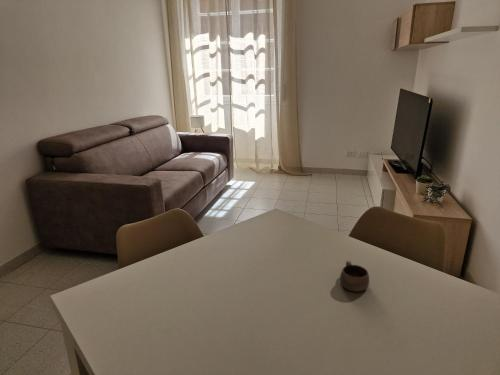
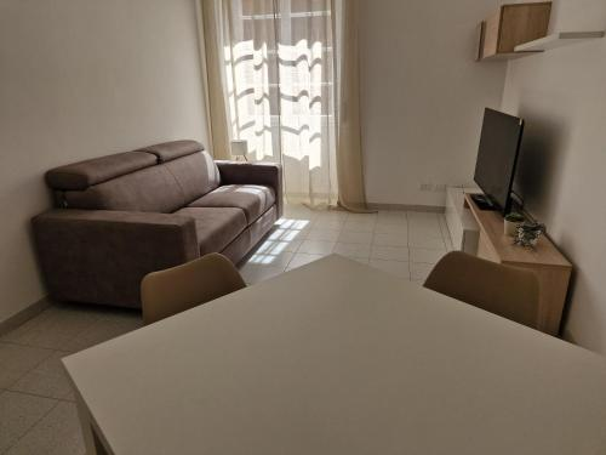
- cup [339,260,370,293]
